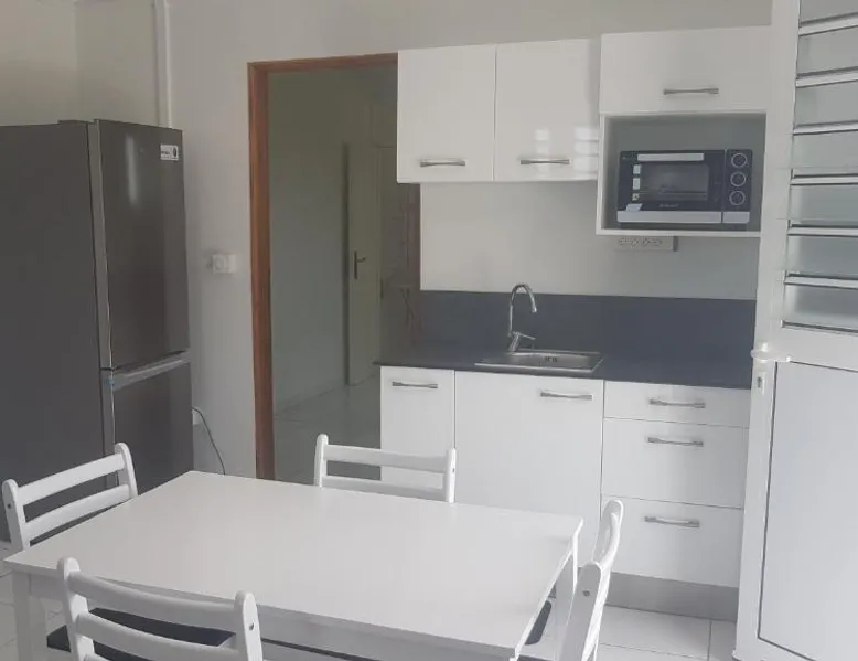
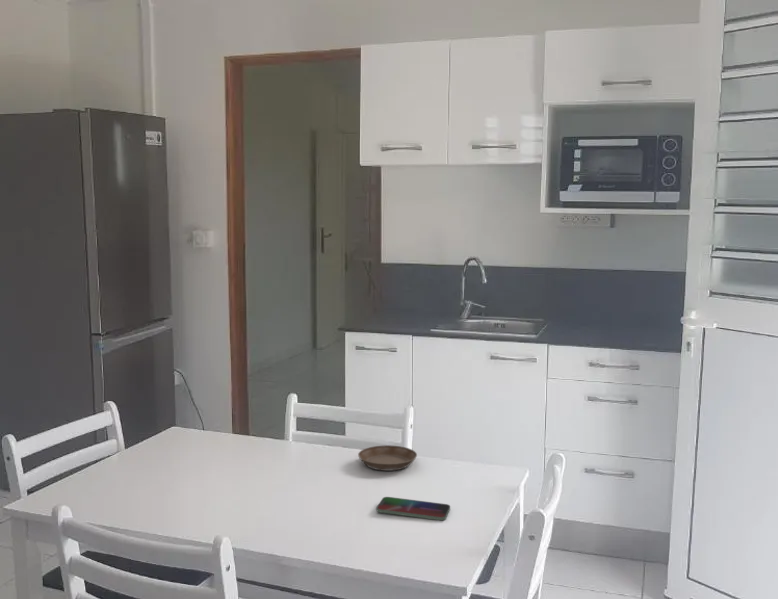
+ saucer [357,444,418,472]
+ smartphone [375,496,451,521]
